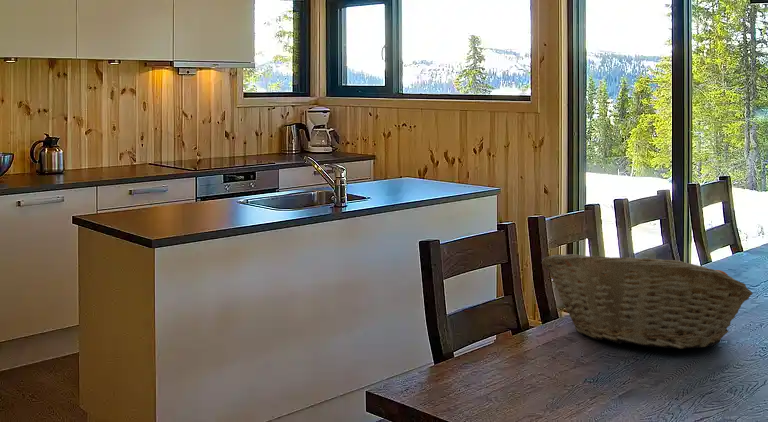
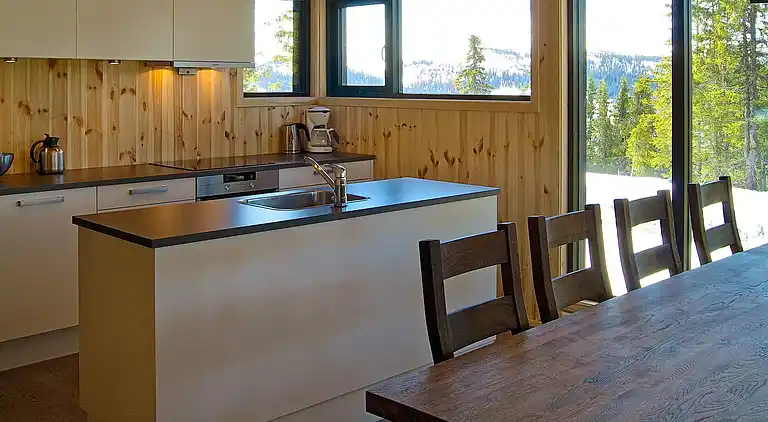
- fruit basket [541,253,754,350]
